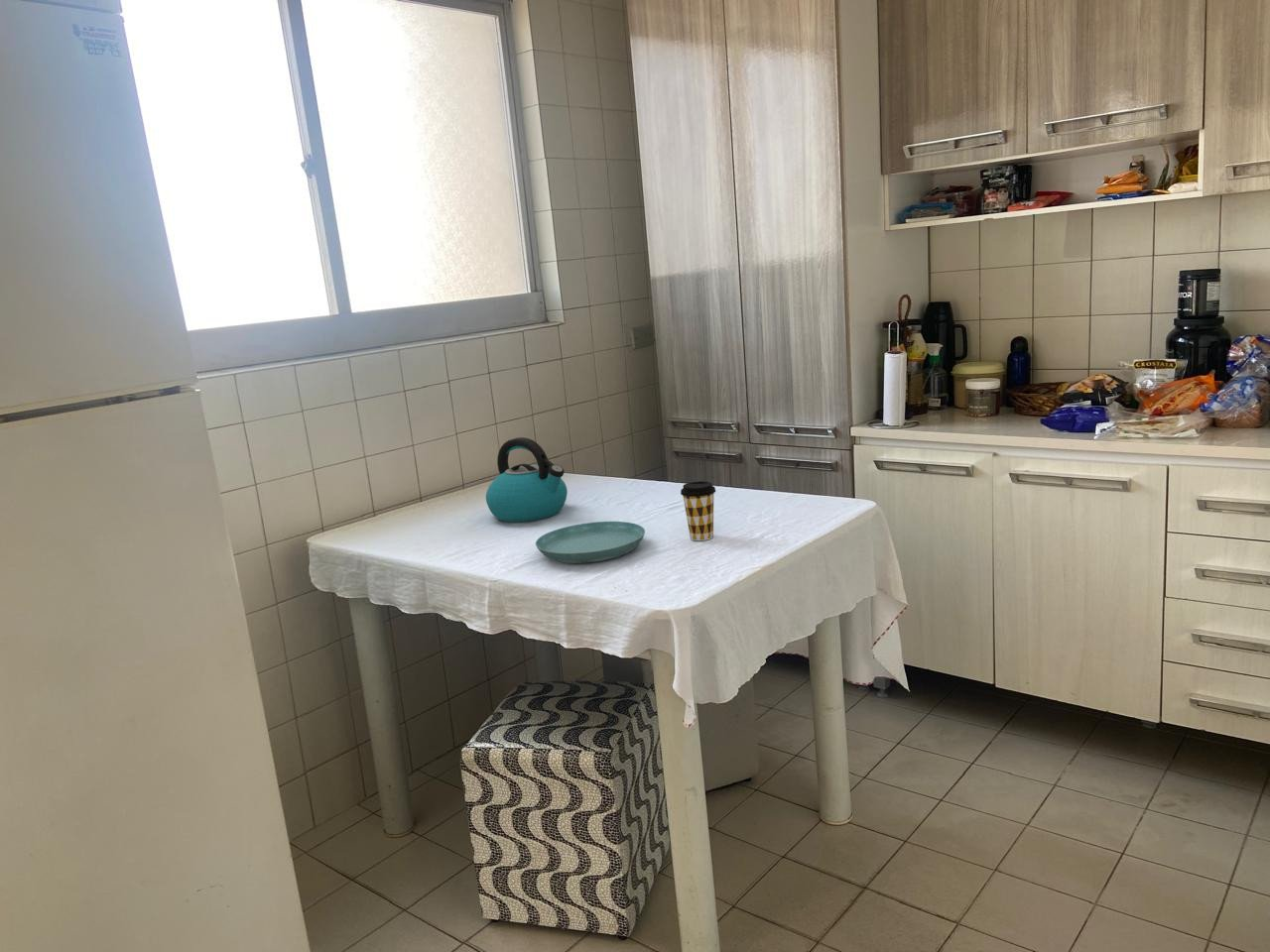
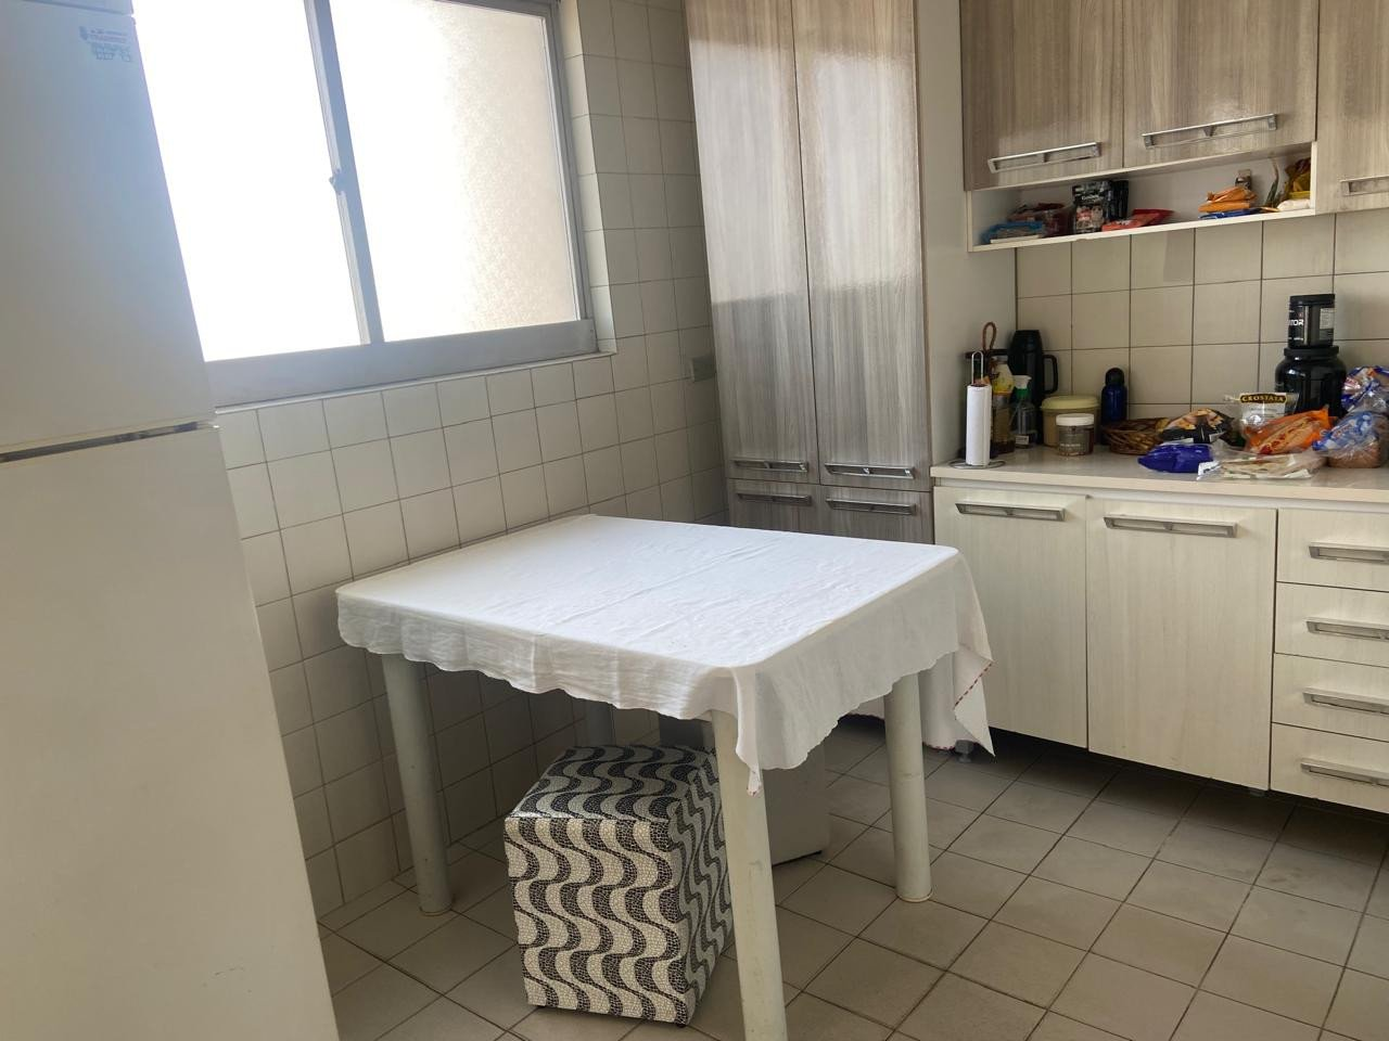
- kettle [485,436,569,523]
- coffee cup [680,480,716,541]
- saucer [535,521,646,564]
